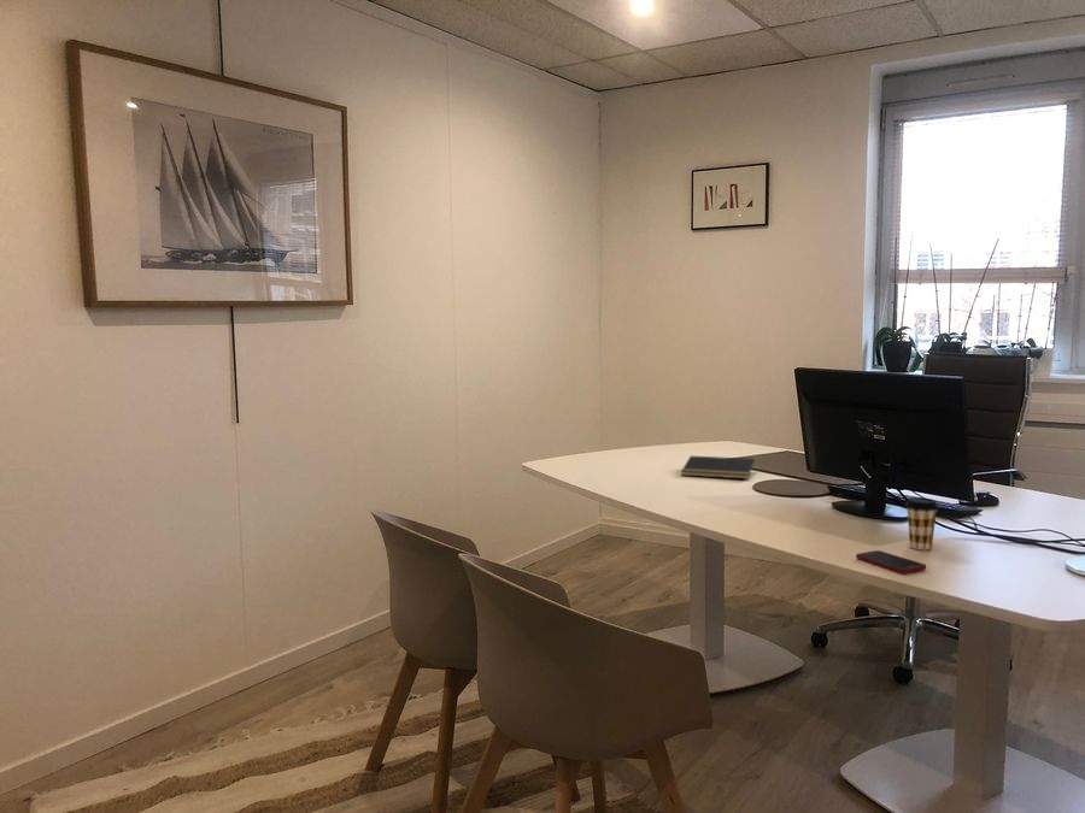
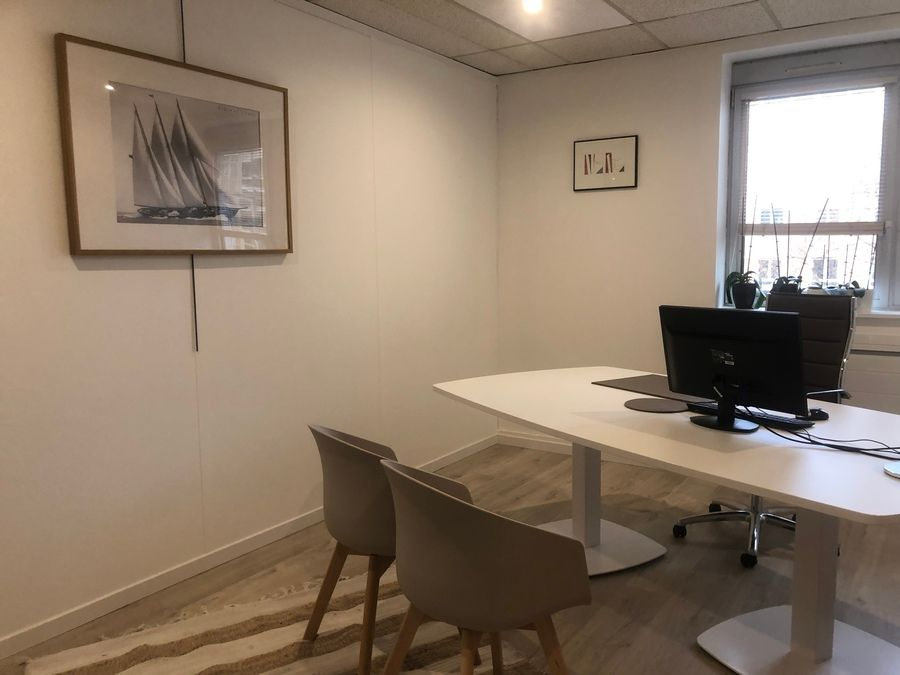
- notepad [680,454,755,481]
- coffee cup [904,496,940,550]
- cell phone [855,549,927,575]
